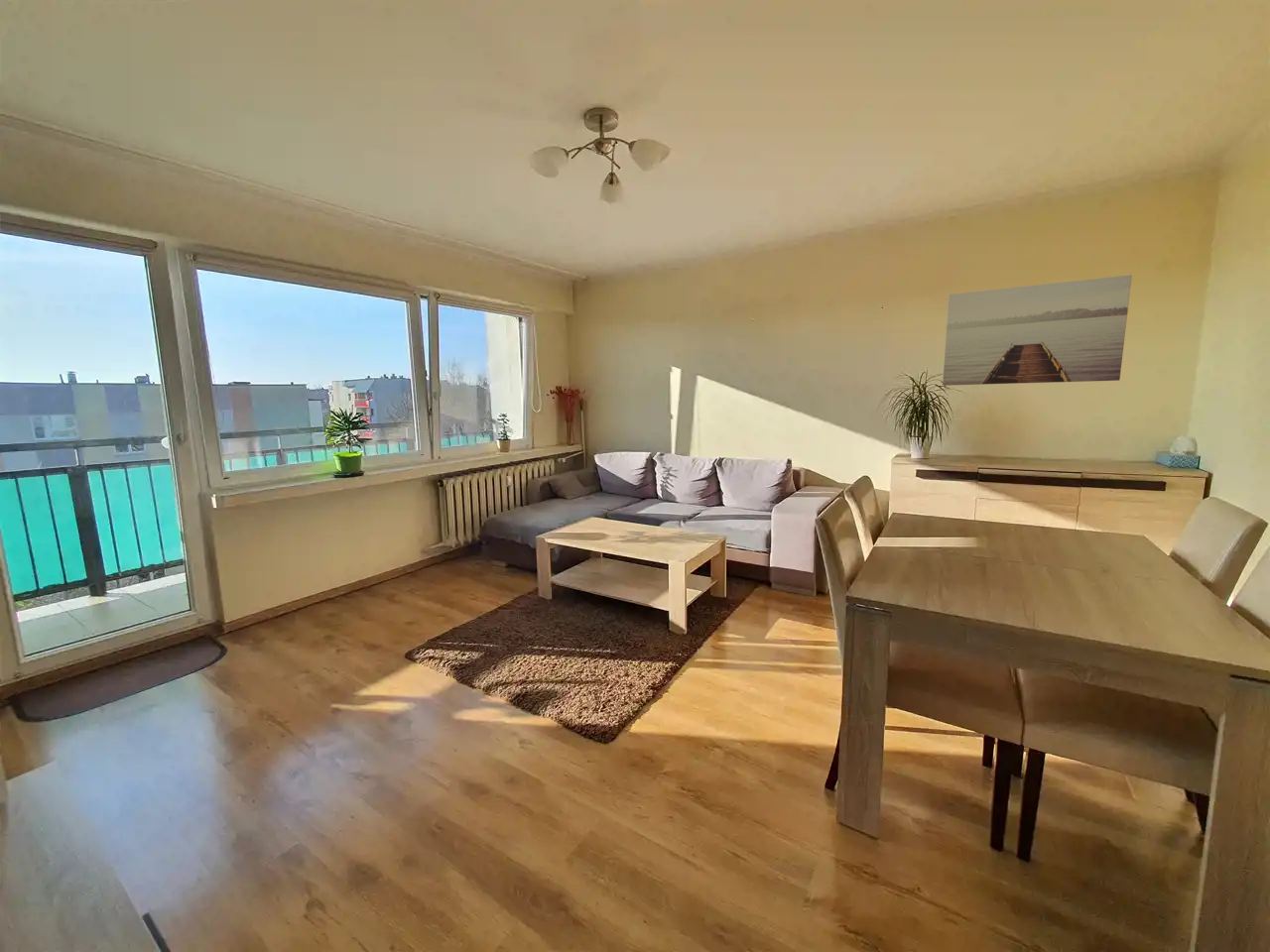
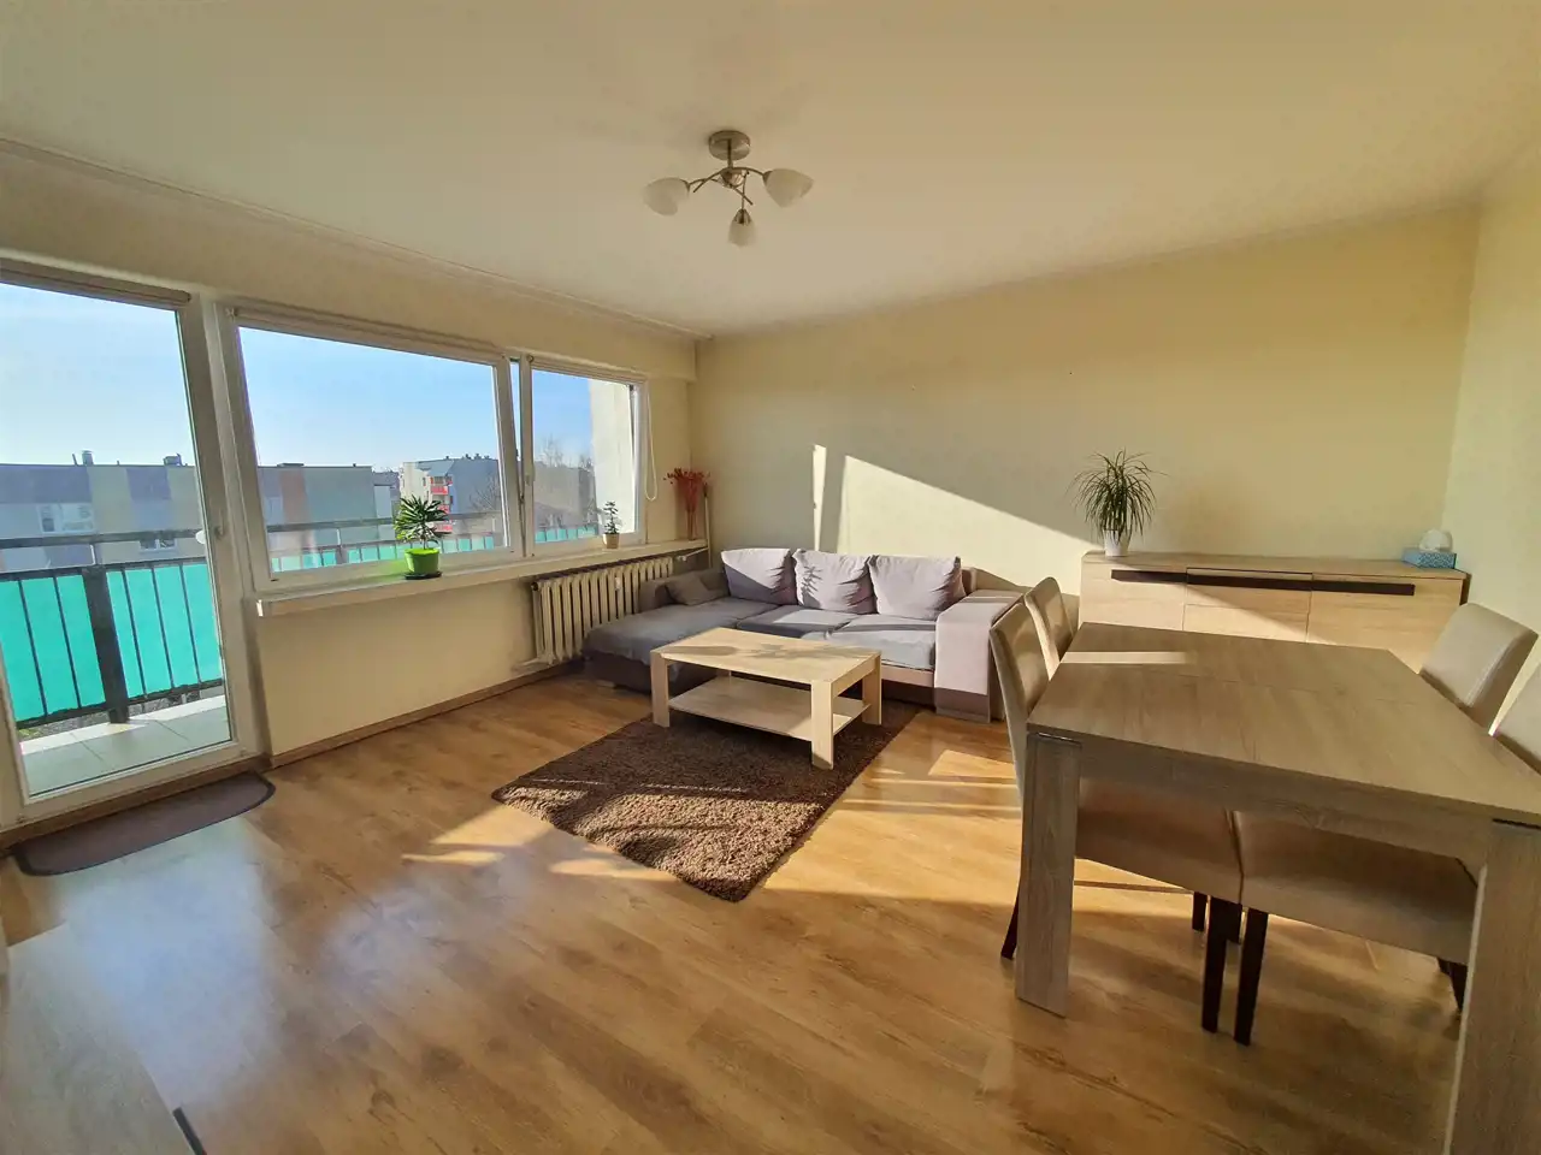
- wall art [942,274,1133,387]
